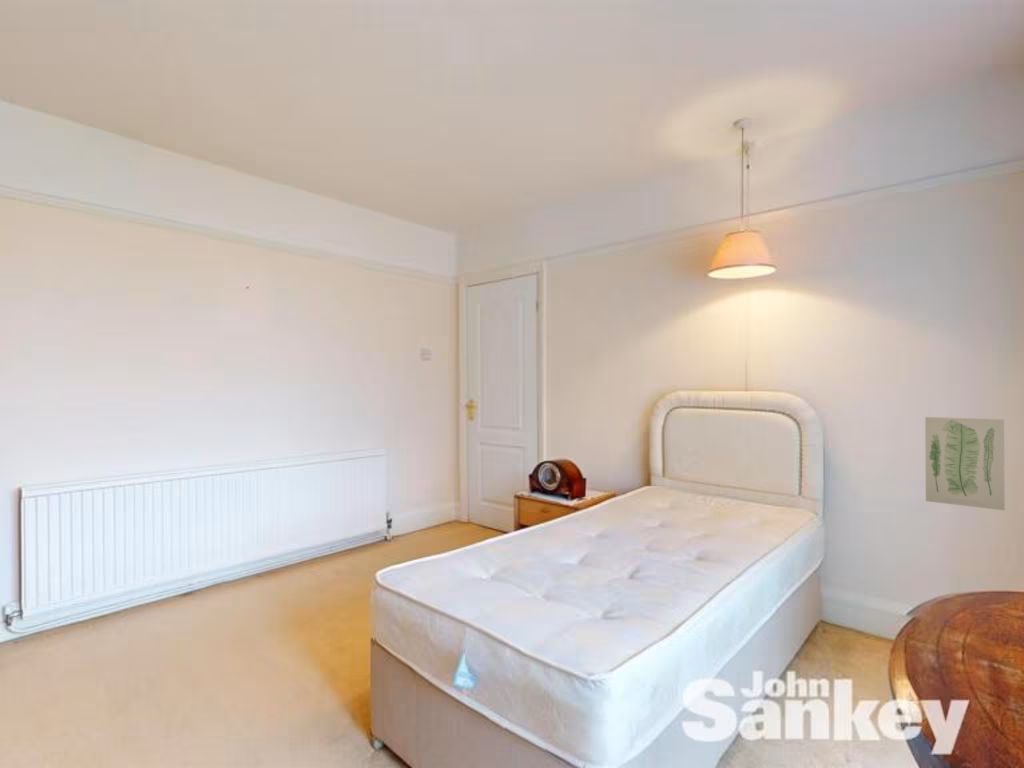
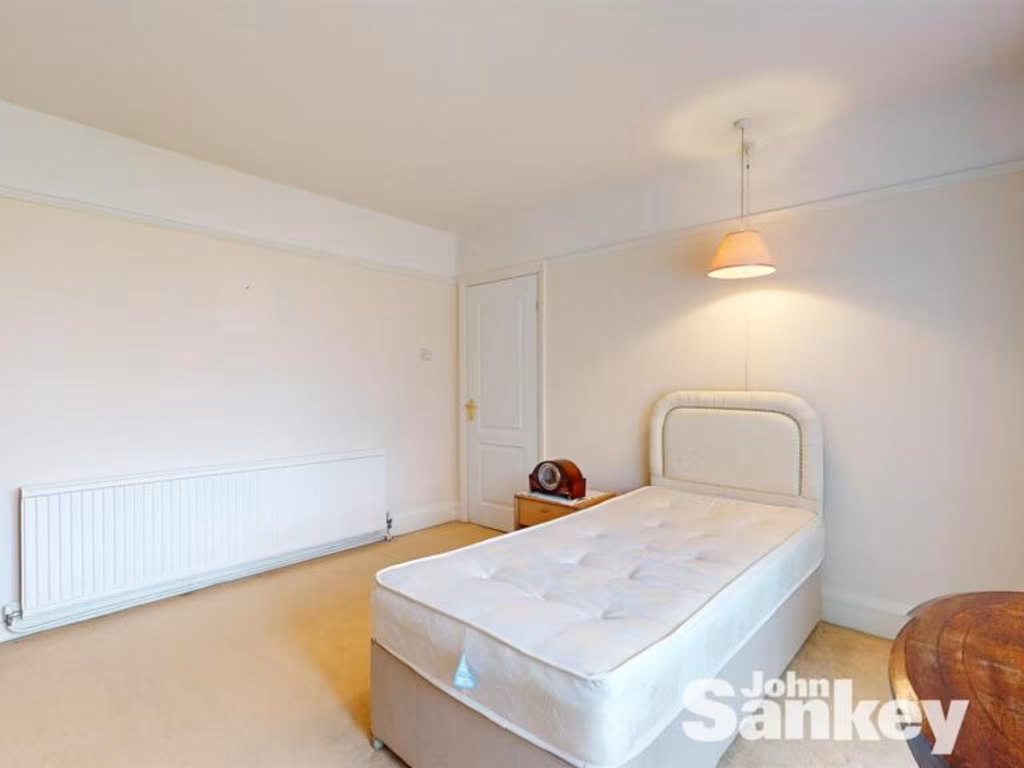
- wall art [924,416,1006,511]
